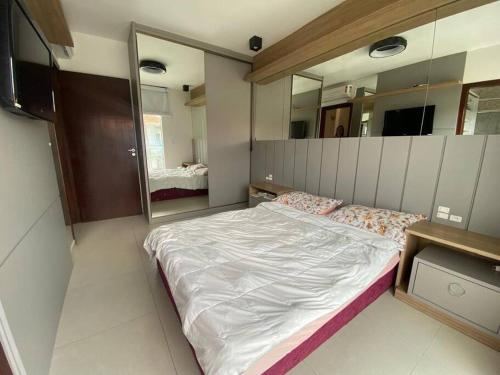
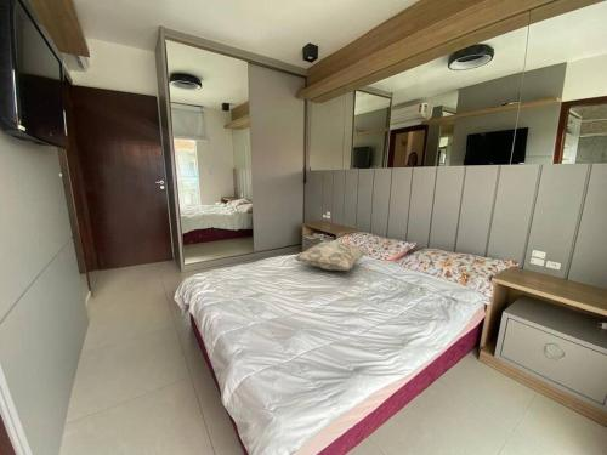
+ decorative pillow [293,239,369,272]
